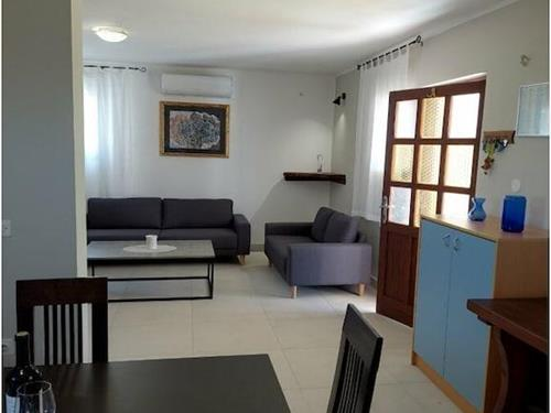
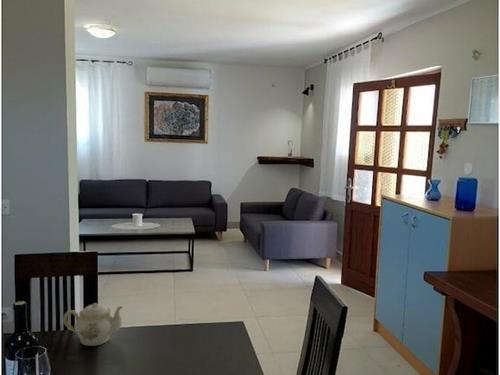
+ teapot [62,302,124,347]
